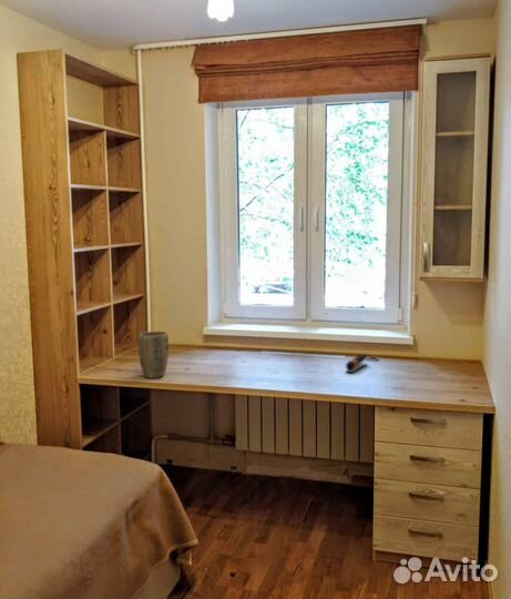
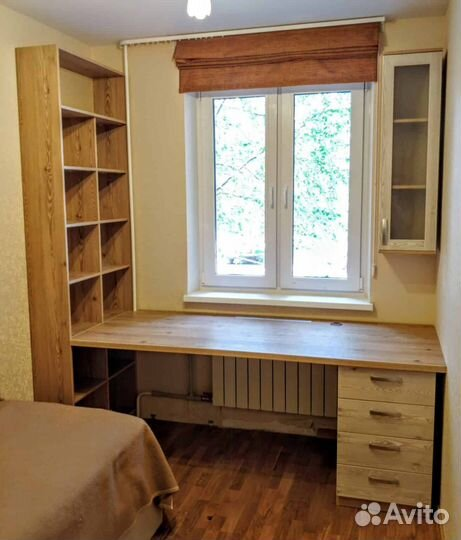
- stapler [345,353,368,374]
- plant pot [137,331,170,379]
